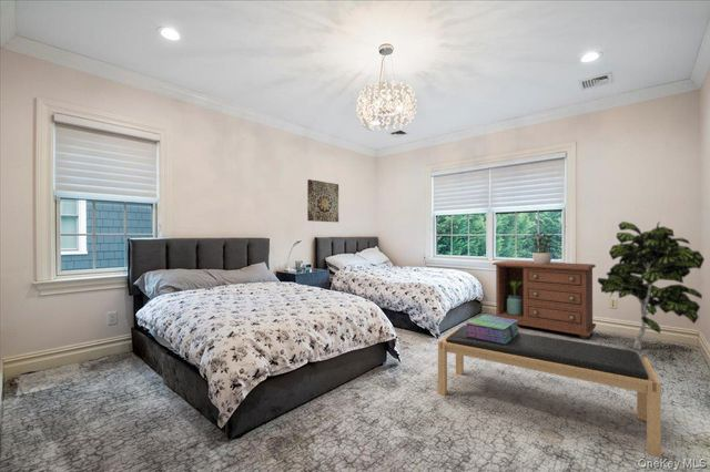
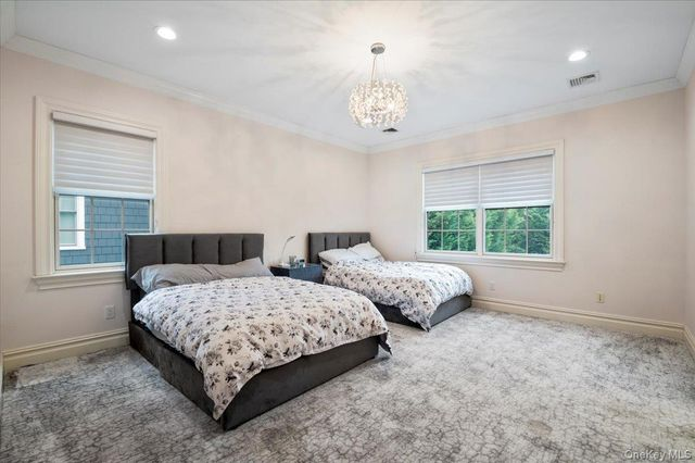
- potted plant [529,232,556,264]
- wall art [306,178,339,223]
- dresser [491,259,597,340]
- bench [437,325,662,459]
- stack of books [465,314,520,343]
- indoor plant [597,220,706,351]
